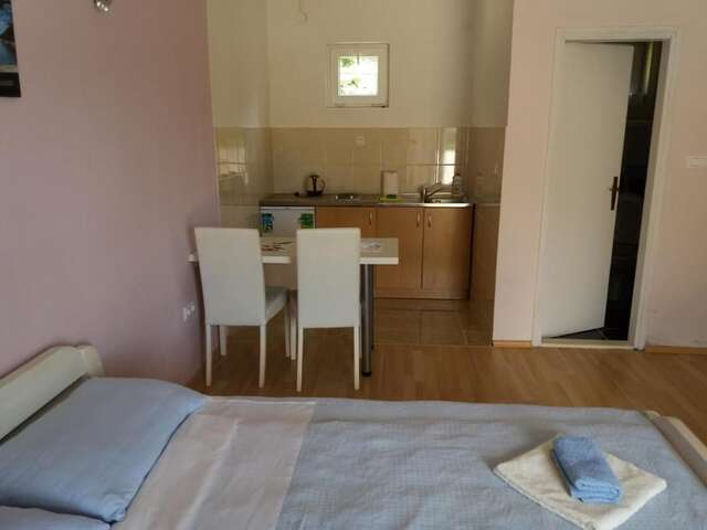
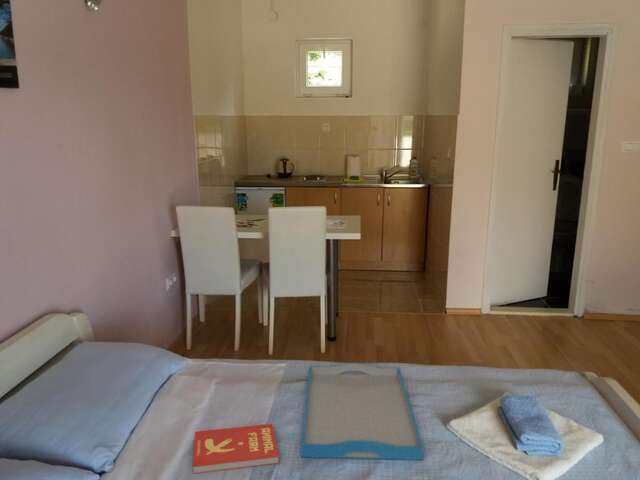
+ book [192,423,280,475]
+ tray [300,362,425,461]
